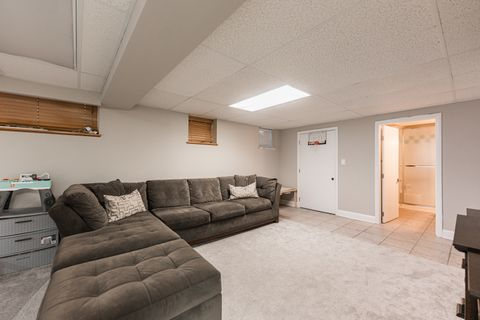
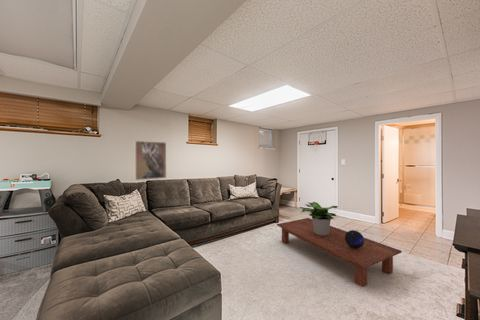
+ coffee table [276,217,403,288]
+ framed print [134,140,167,181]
+ potted plant [301,201,339,236]
+ decorative sphere [345,229,365,248]
